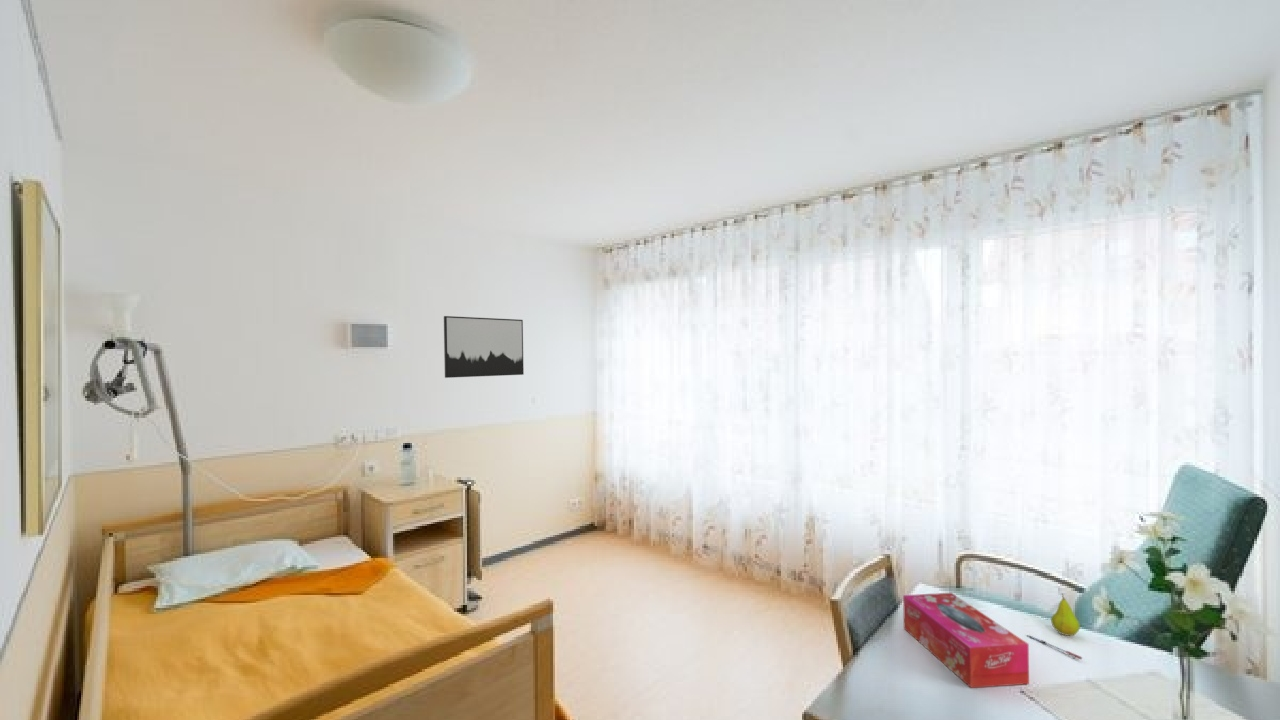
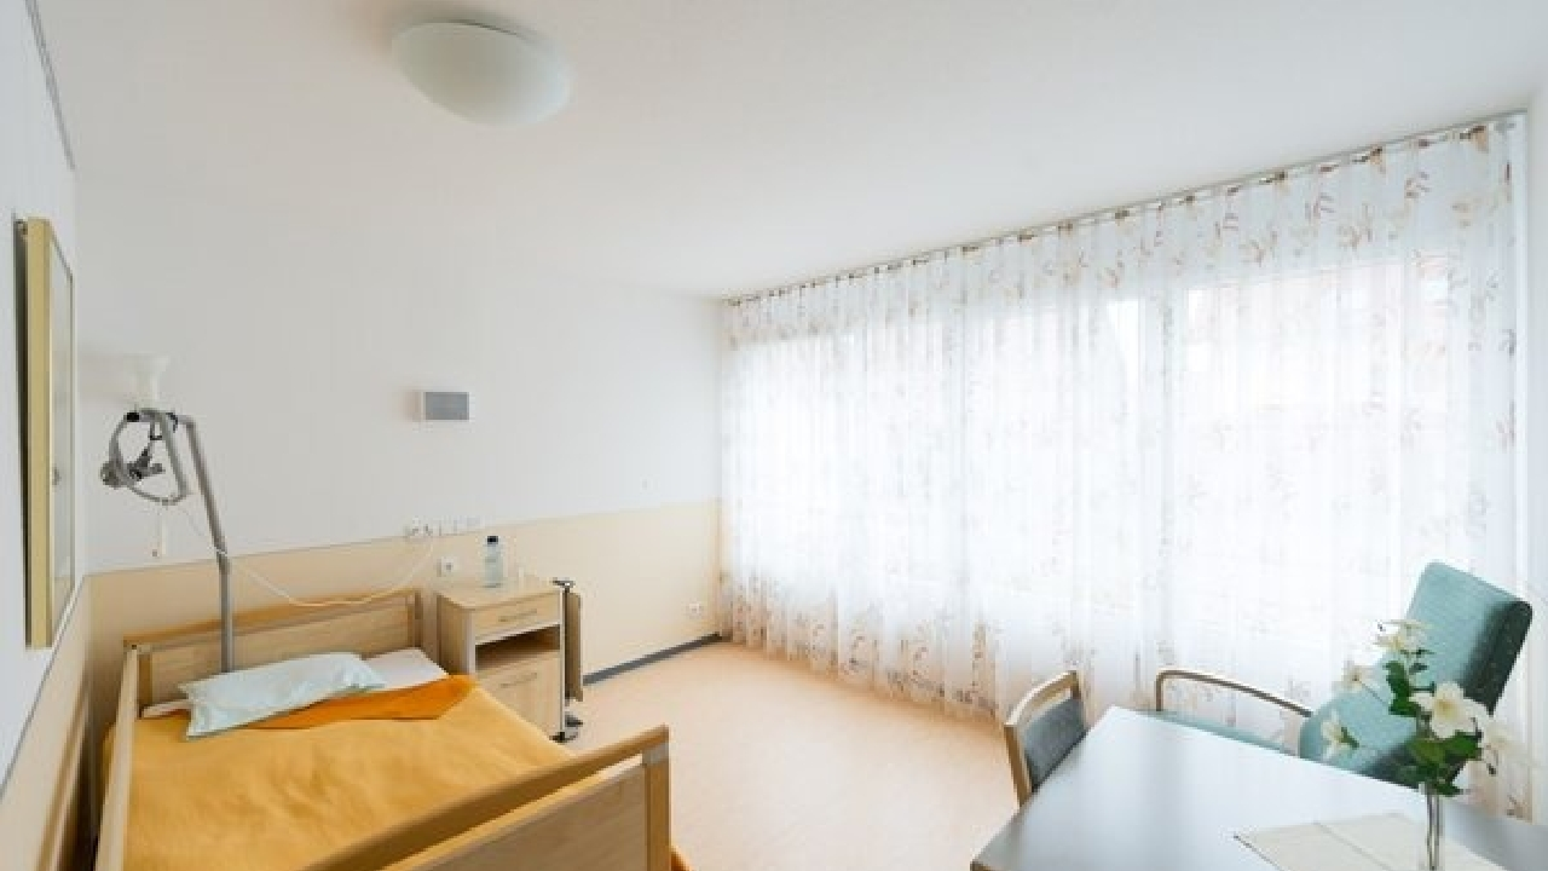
- fruit [1050,592,1081,637]
- tissue box [902,592,1030,689]
- wall art [443,315,525,379]
- pen [1027,634,1083,660]
